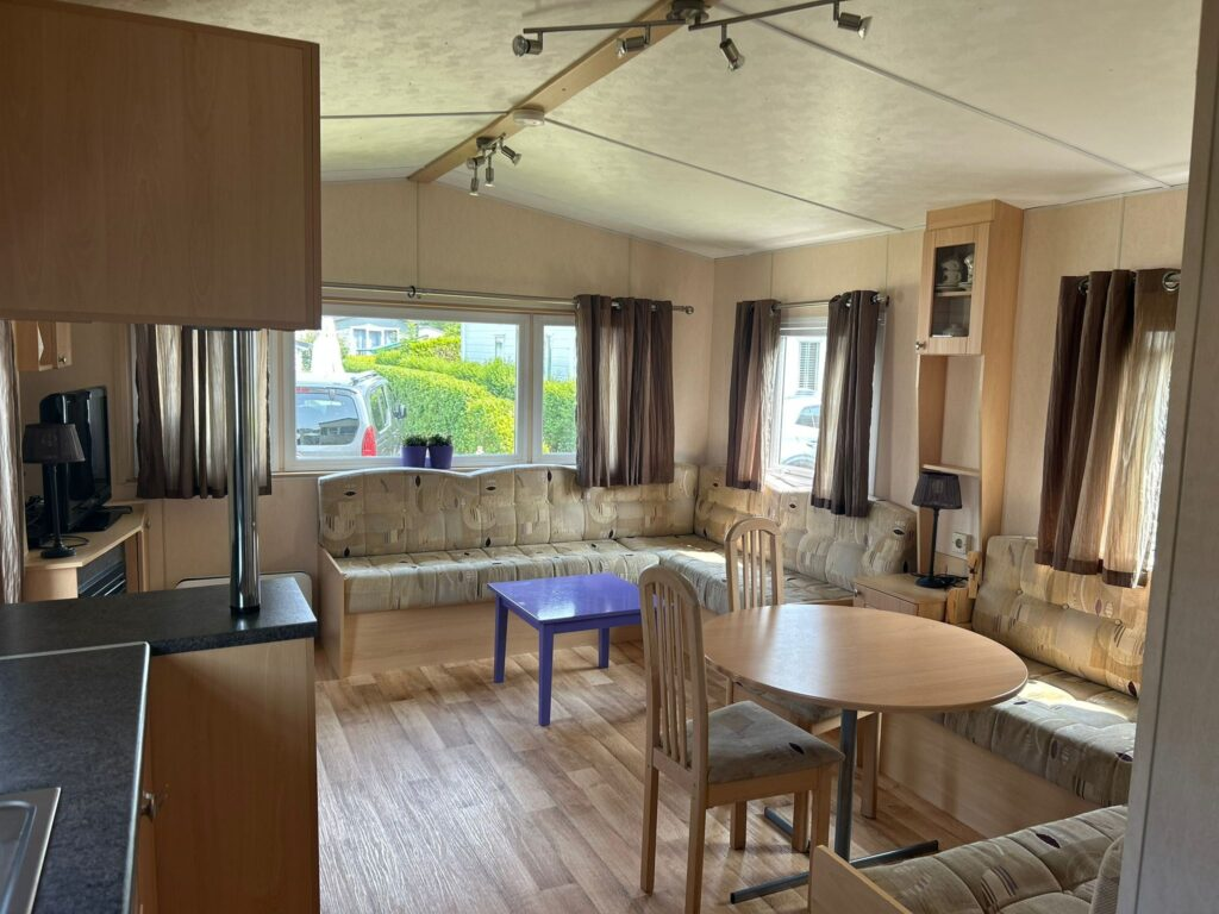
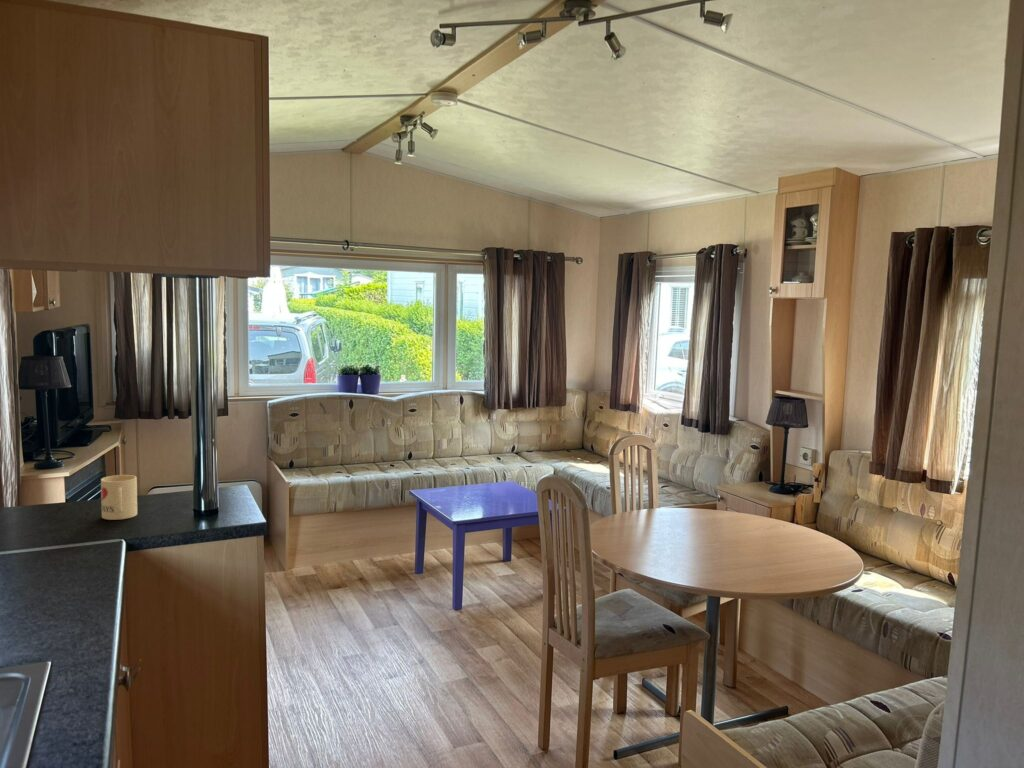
+ mug [100,474,138,521]
